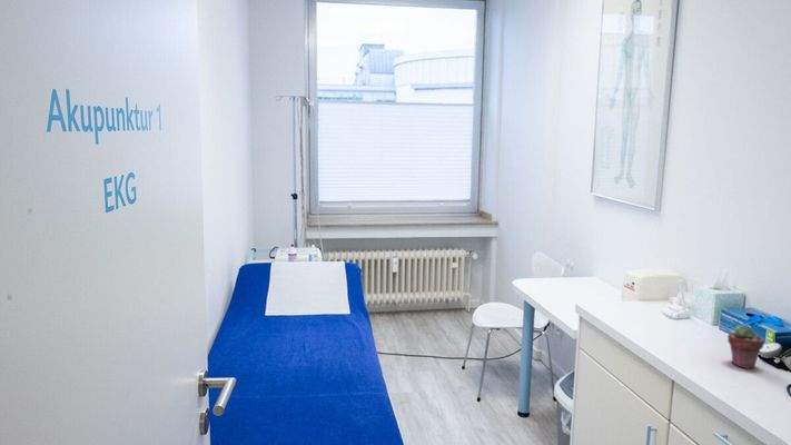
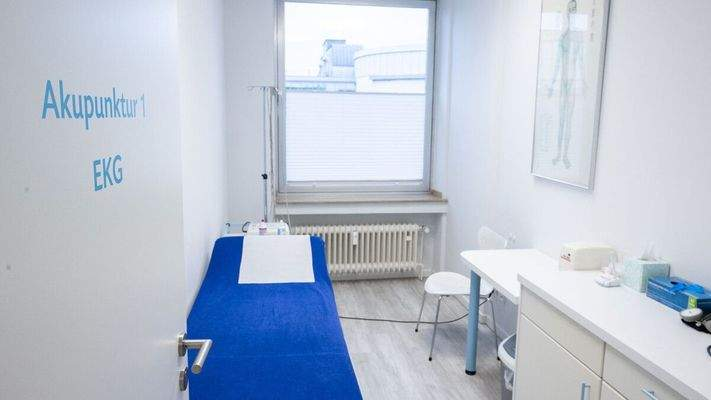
- potted succulent [726,323,765,369]
